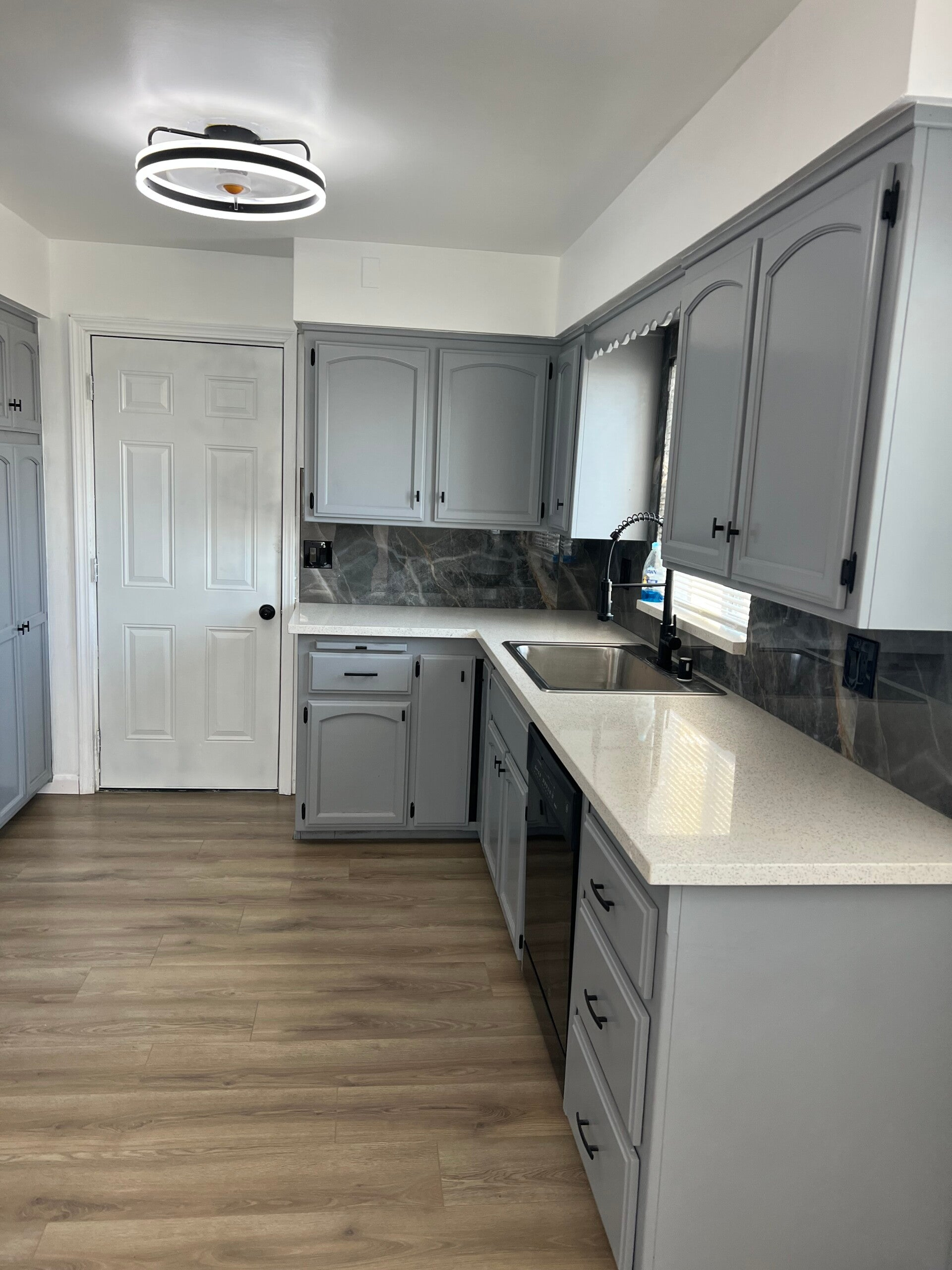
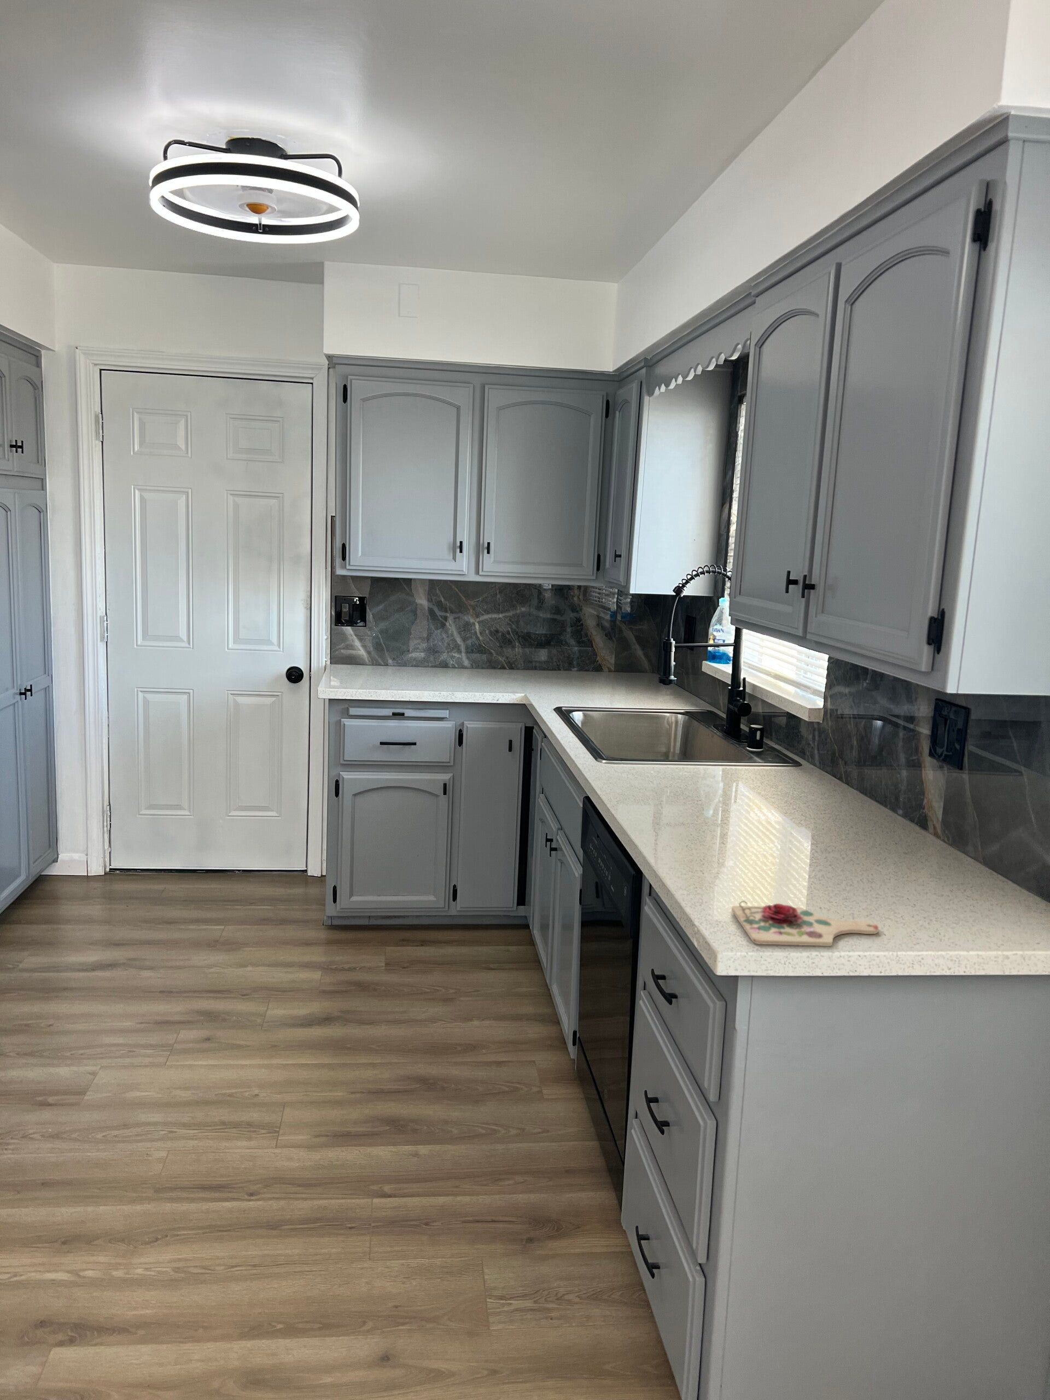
+ cutting board [731,901,879,947]
